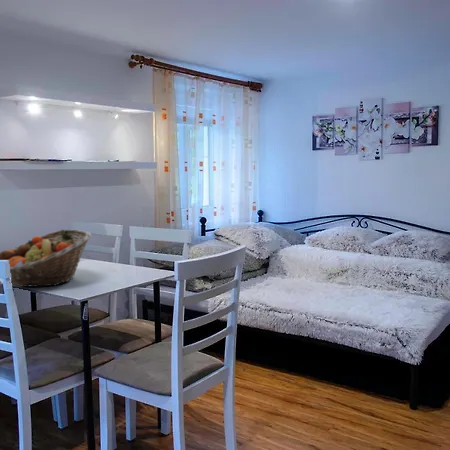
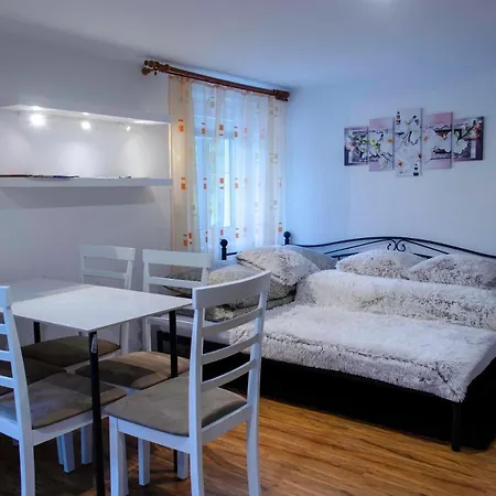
- fruit basket [0,228,92,288]
